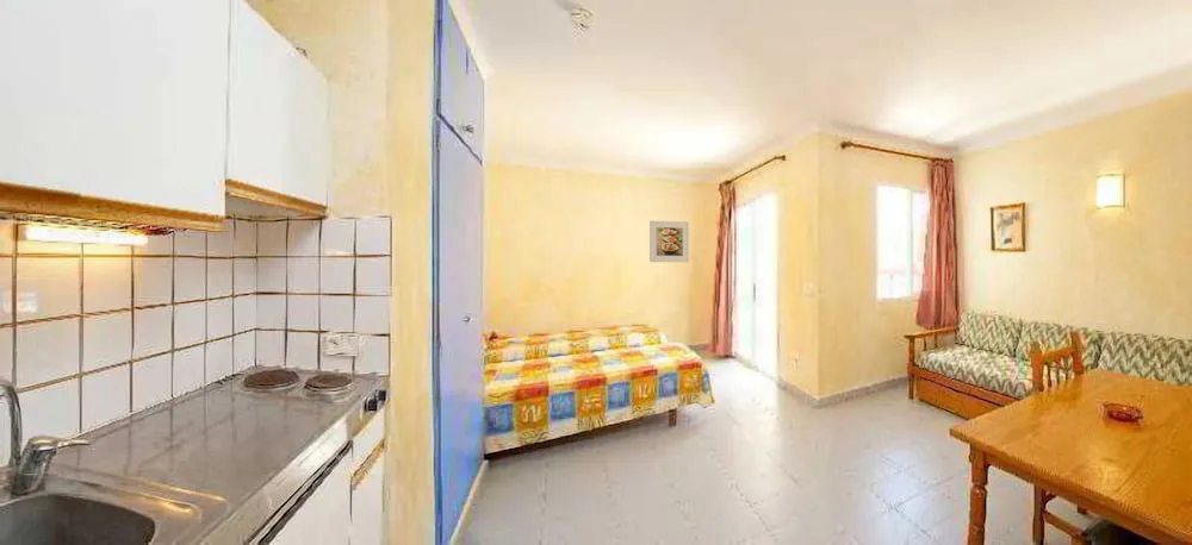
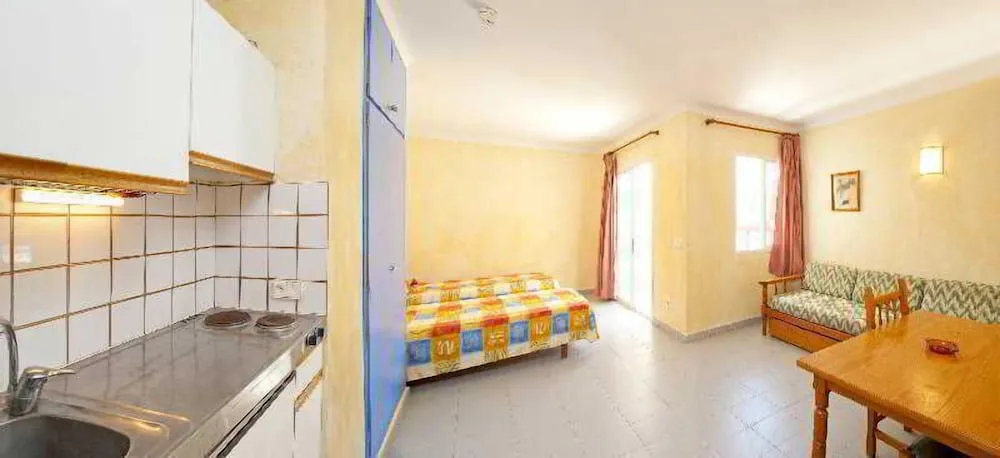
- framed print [648,220,690,263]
